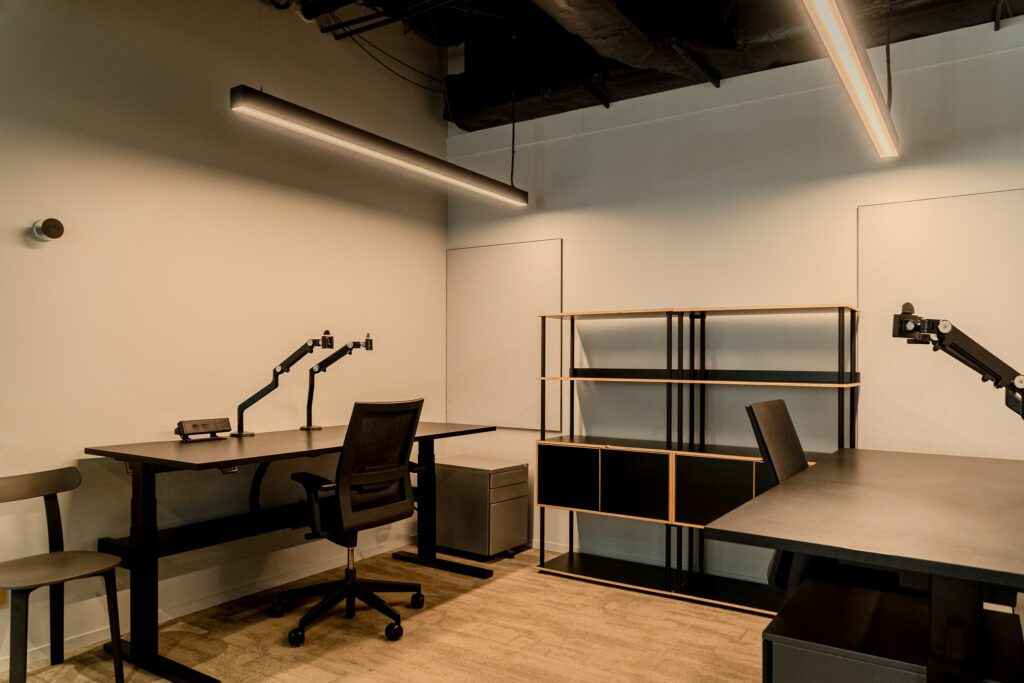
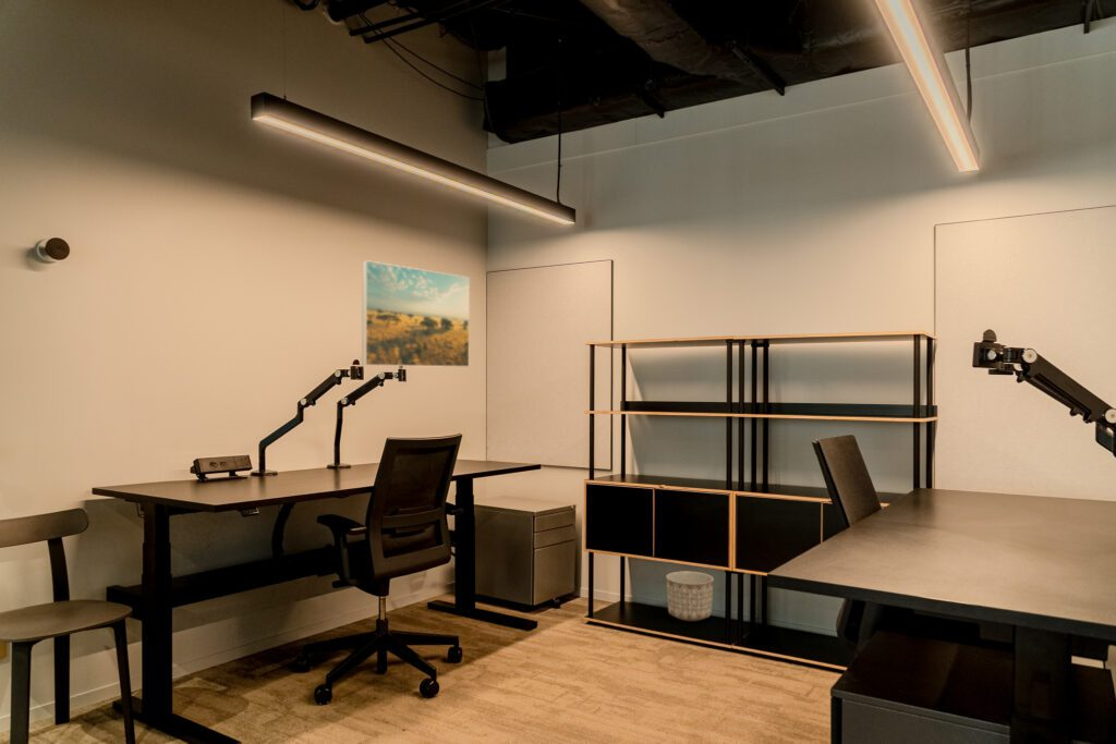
+ planter [665,570,715,622]
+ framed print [361,259,471,368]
